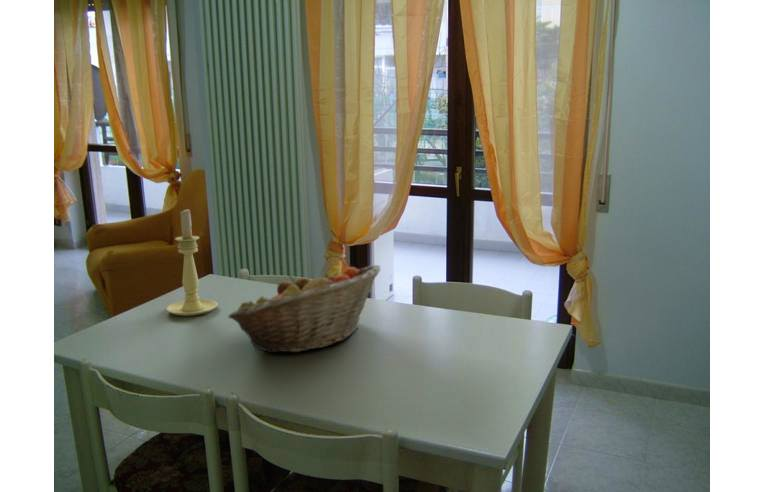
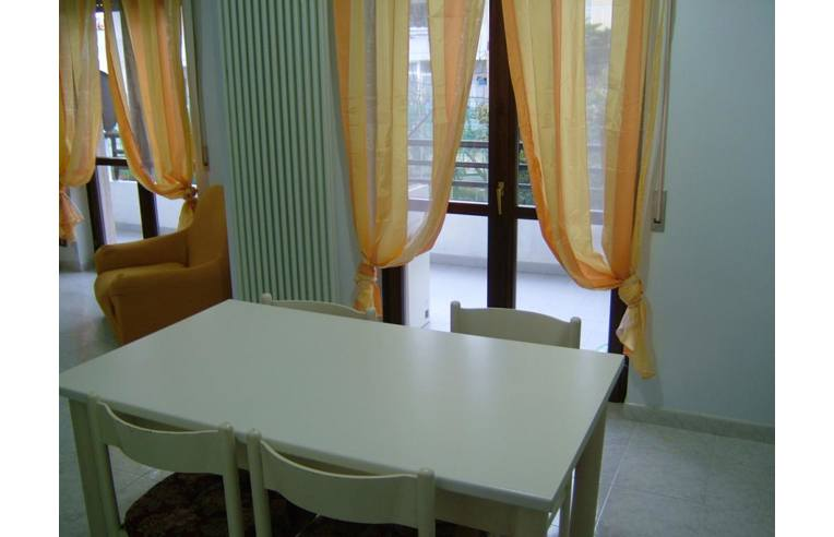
- candle holder [166,207,219,317]
- fruit basket [227,264,382,354]
